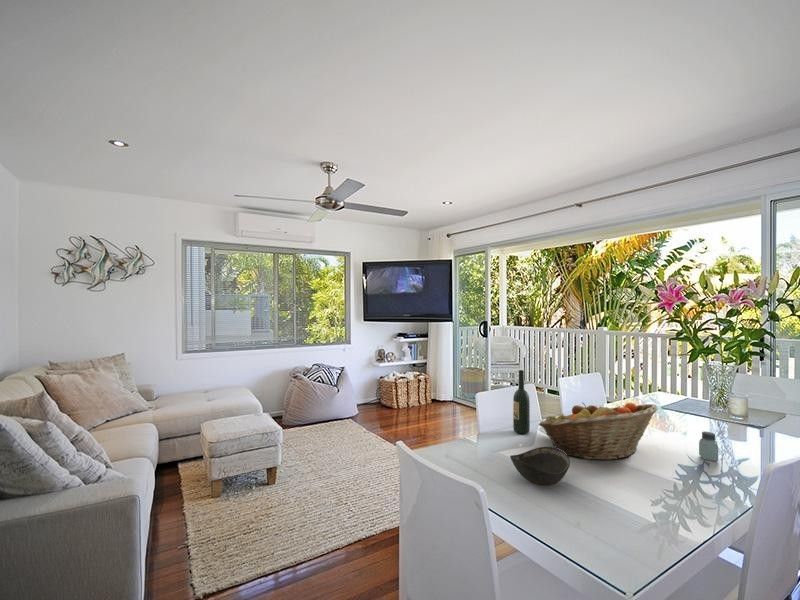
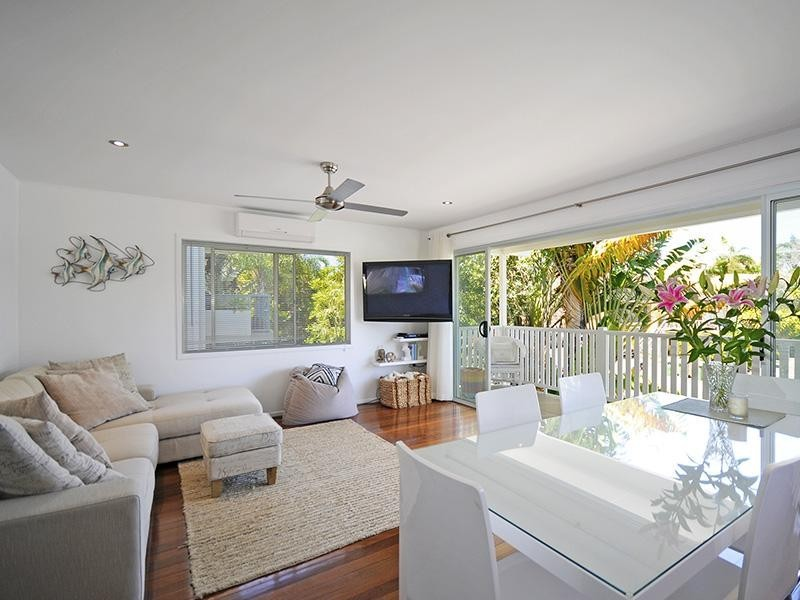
- bowl [509,446,571,486]
- fruit basket [538,401,659,461]
- saltshaker [698,431,719,462]
- wine bottle [512,369,531,435]
